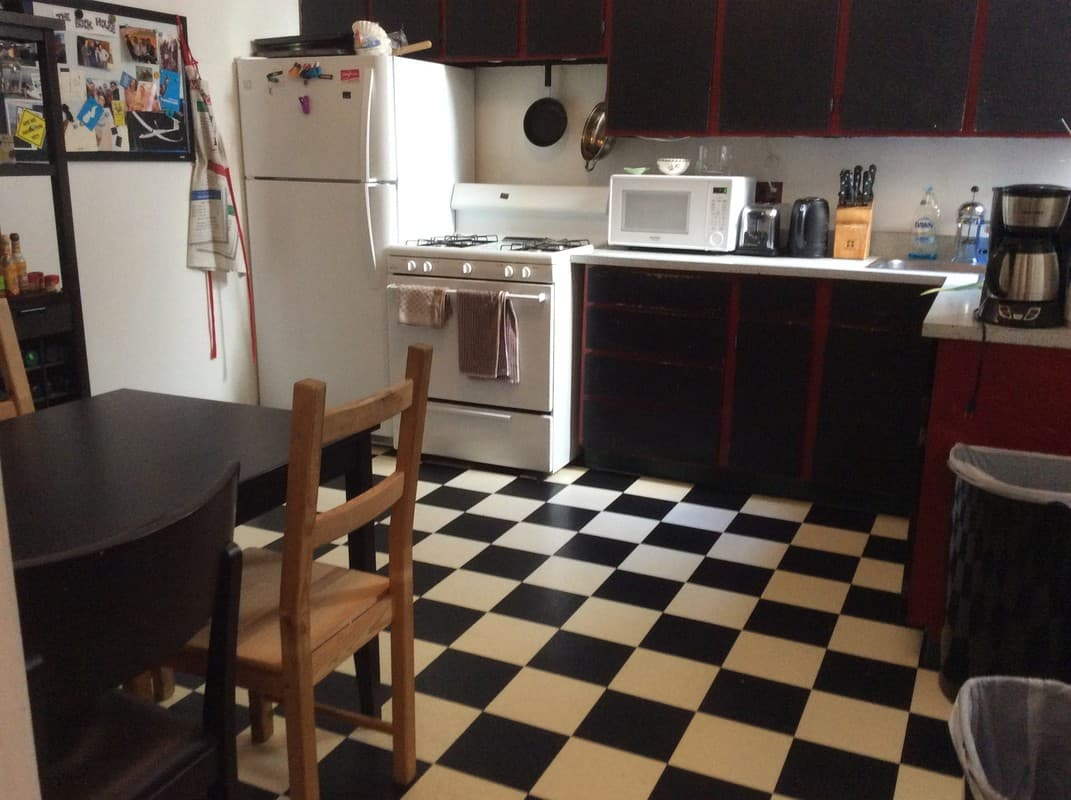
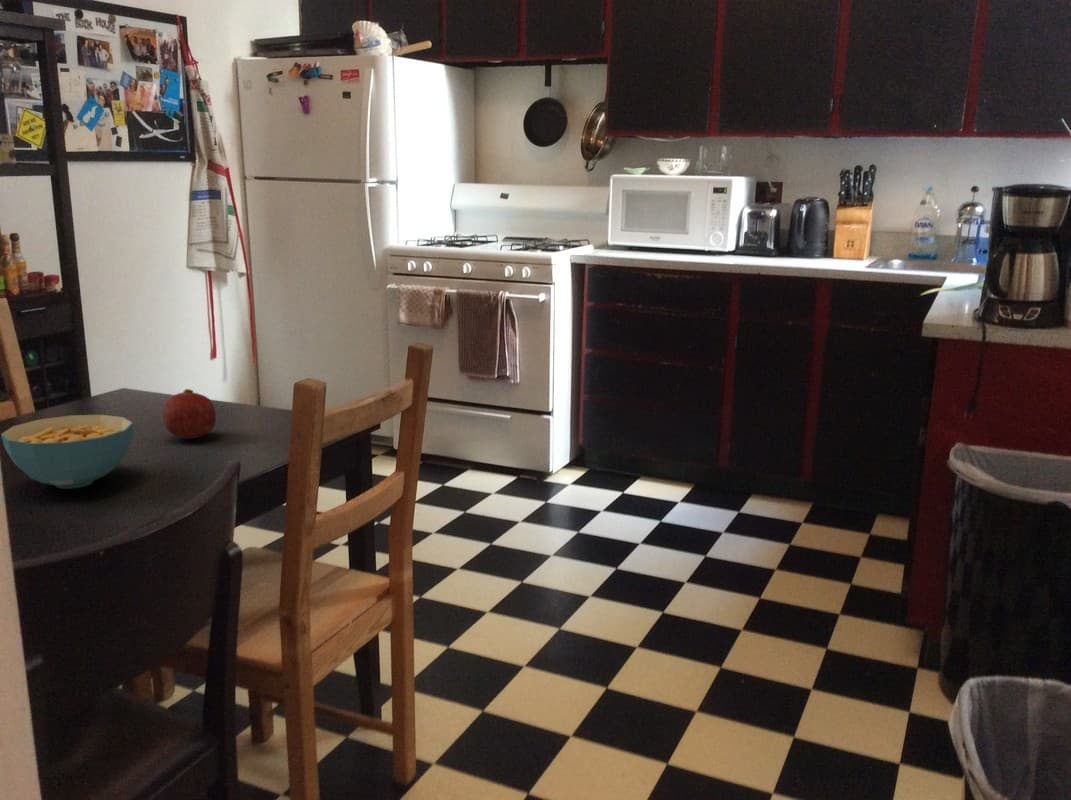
+ cereal bowl [0,414,134,490]
+ fruit [161,388,217,440]
